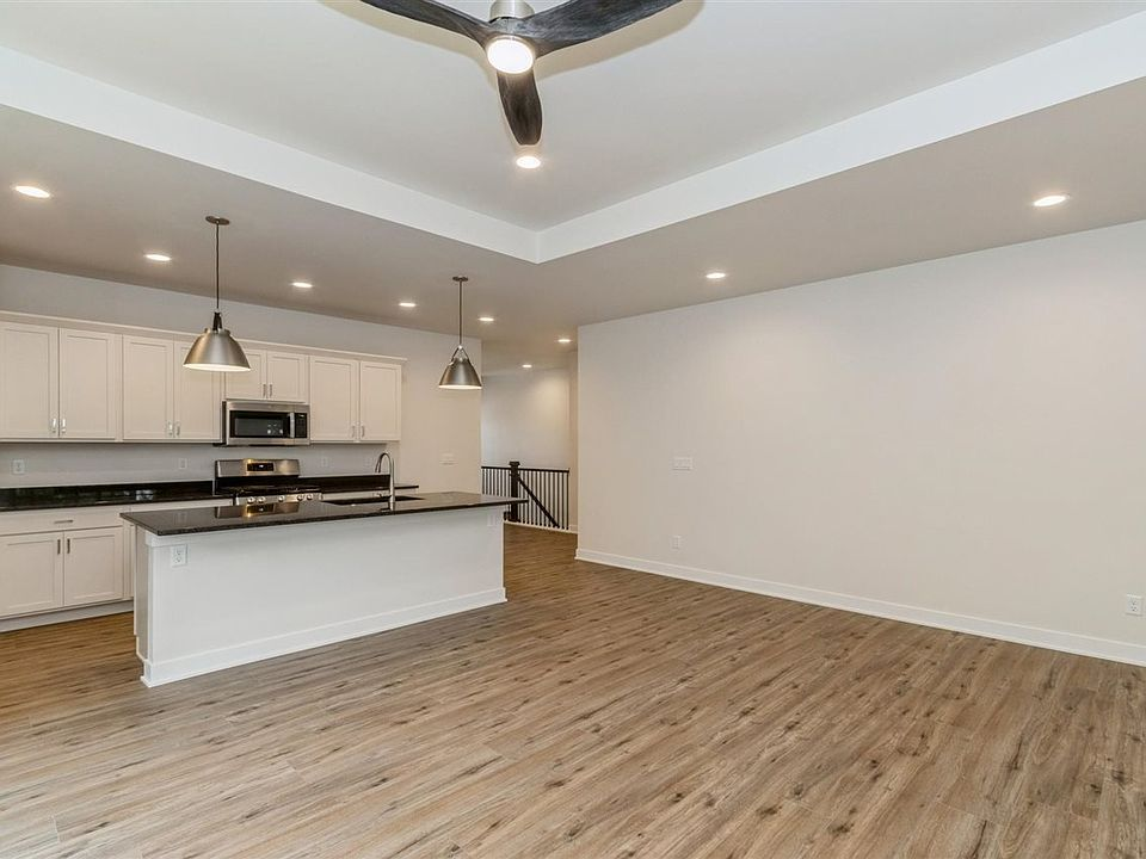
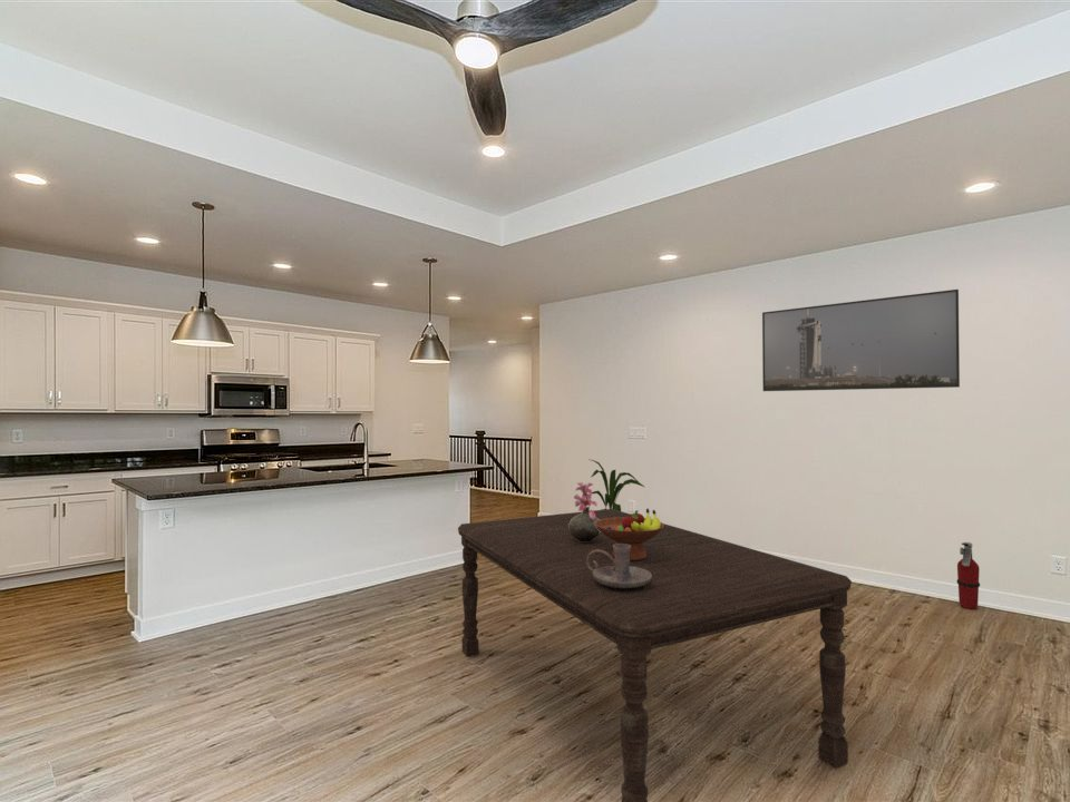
+ house plant [586,458,646,511]
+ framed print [761,288,961,392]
+ vase [568,481,601,542]
+ dining table [457,508,853,802]
+ fruit bowl [594,508,664,561]
+ fire extinguisher [955,541,981,610]
+ candle holder [586,544,652,588]
